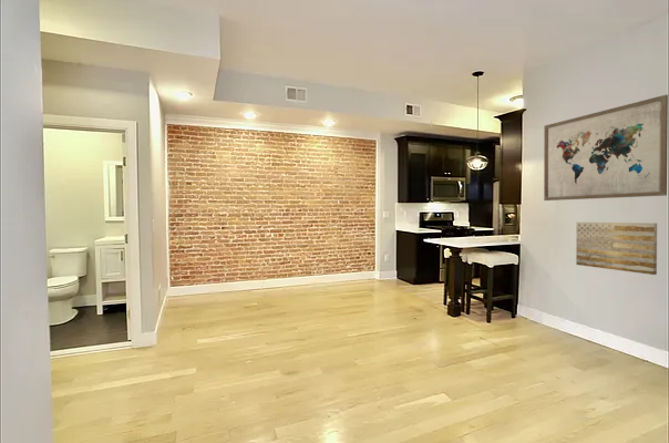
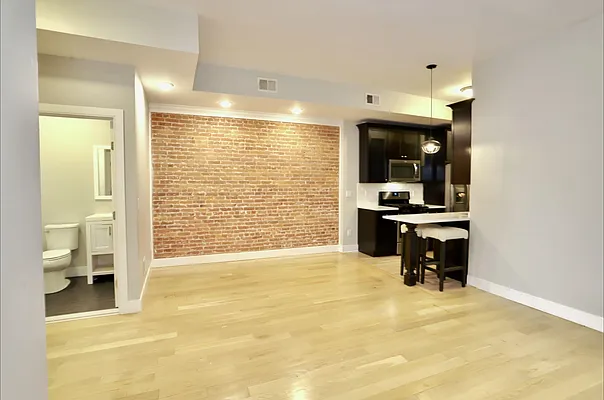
- wall art [575,220,658,276]
- wall art [543,94,669,202]
